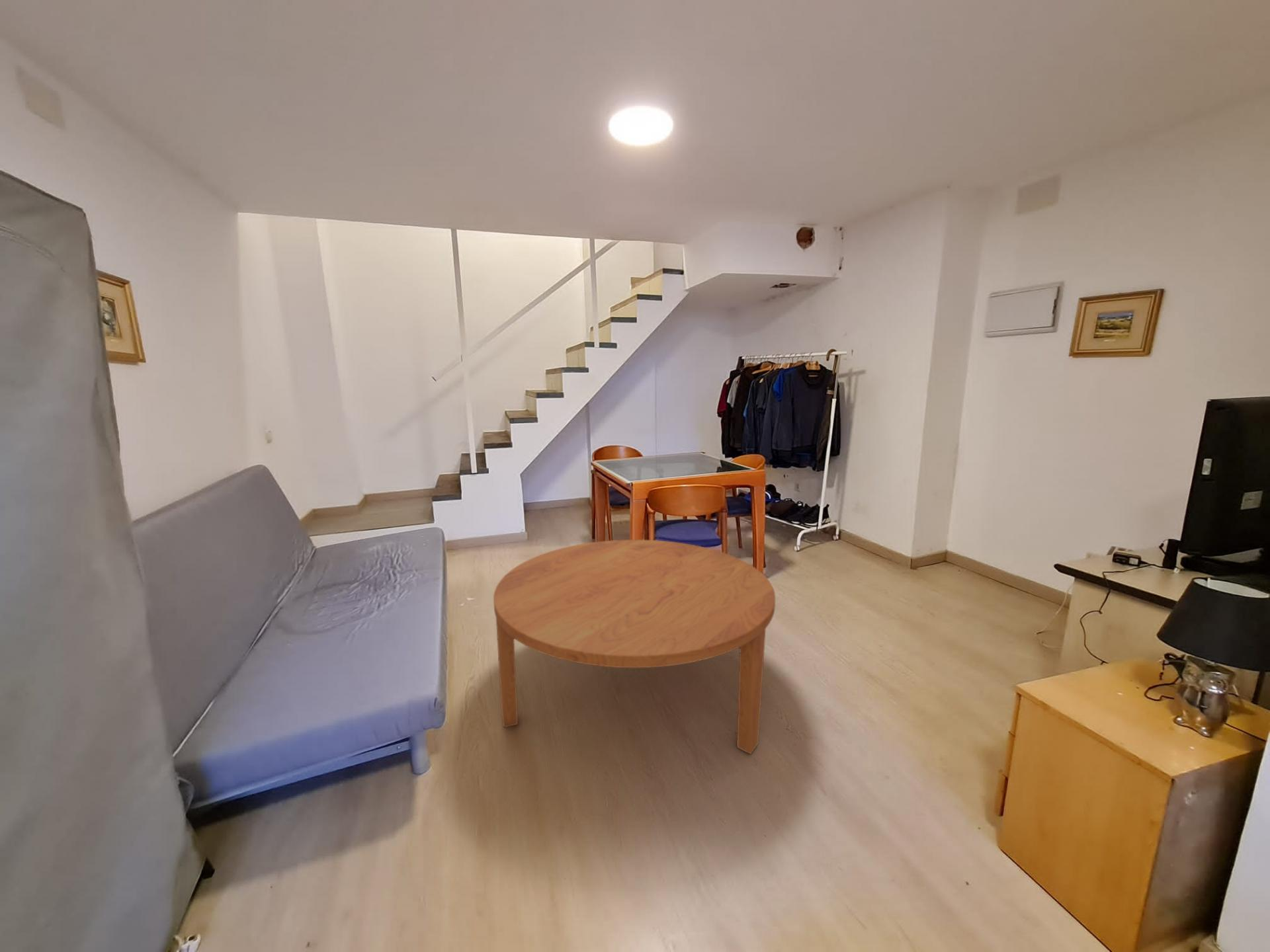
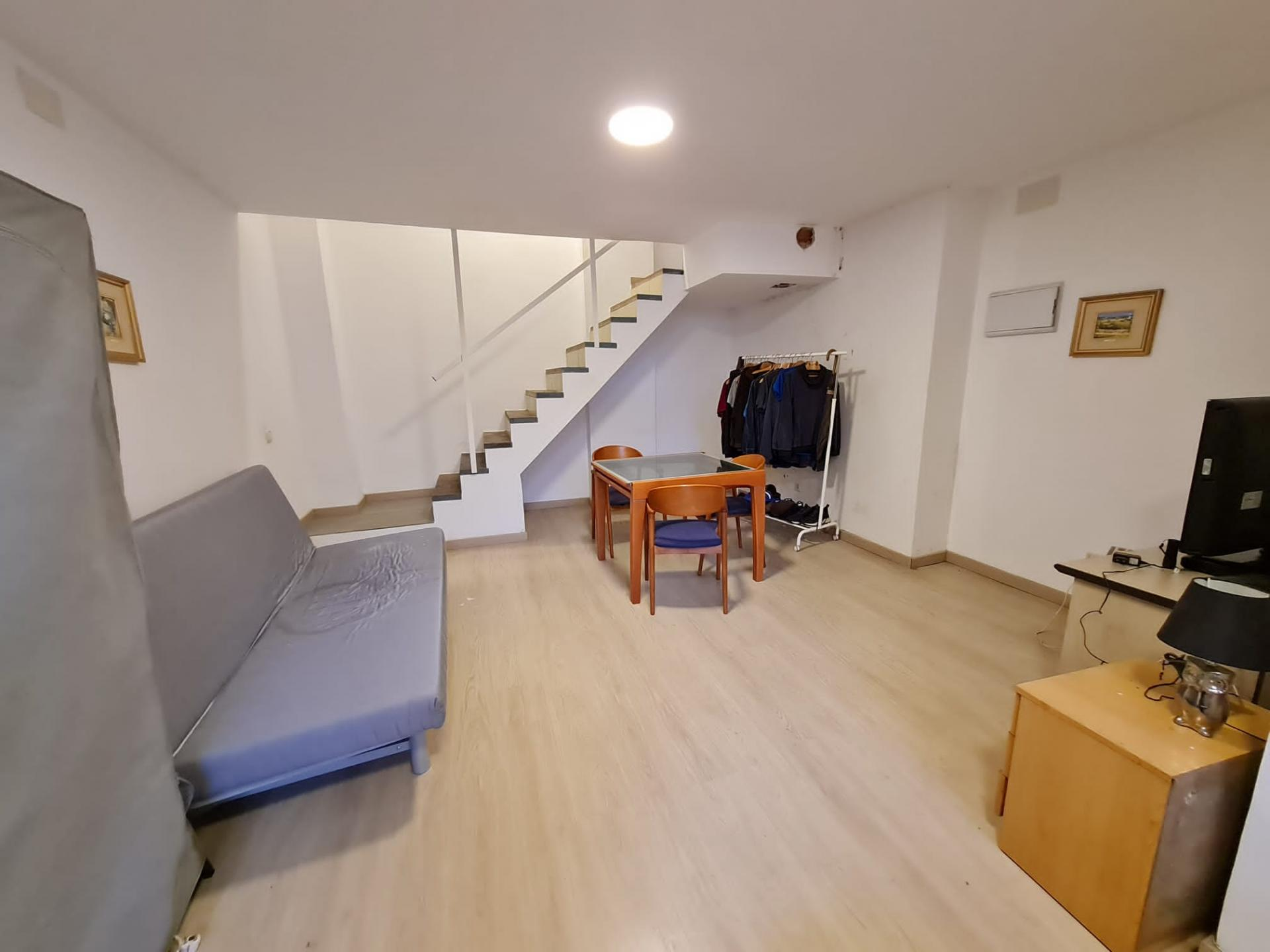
- coffee table [493,539,776,754]
